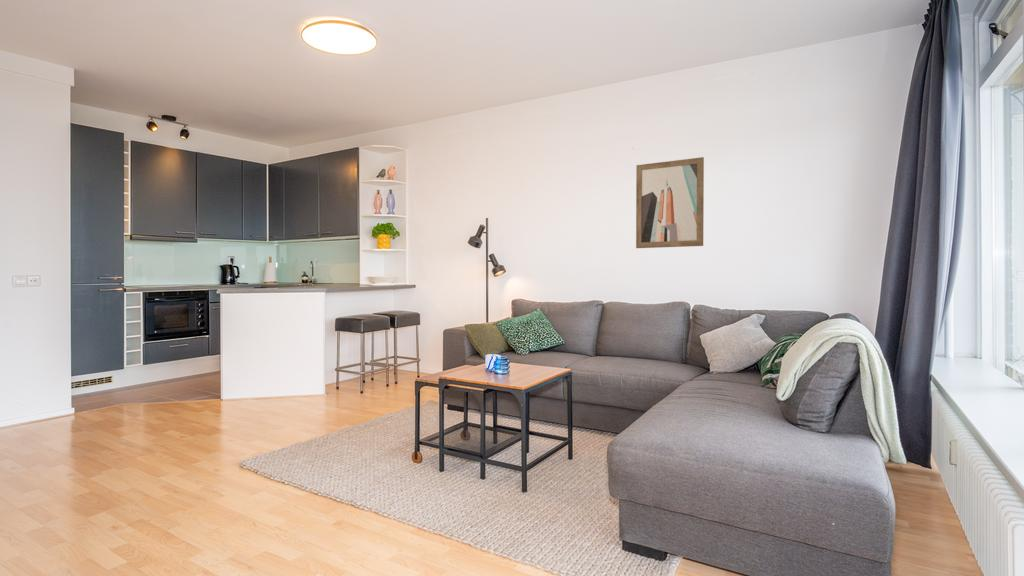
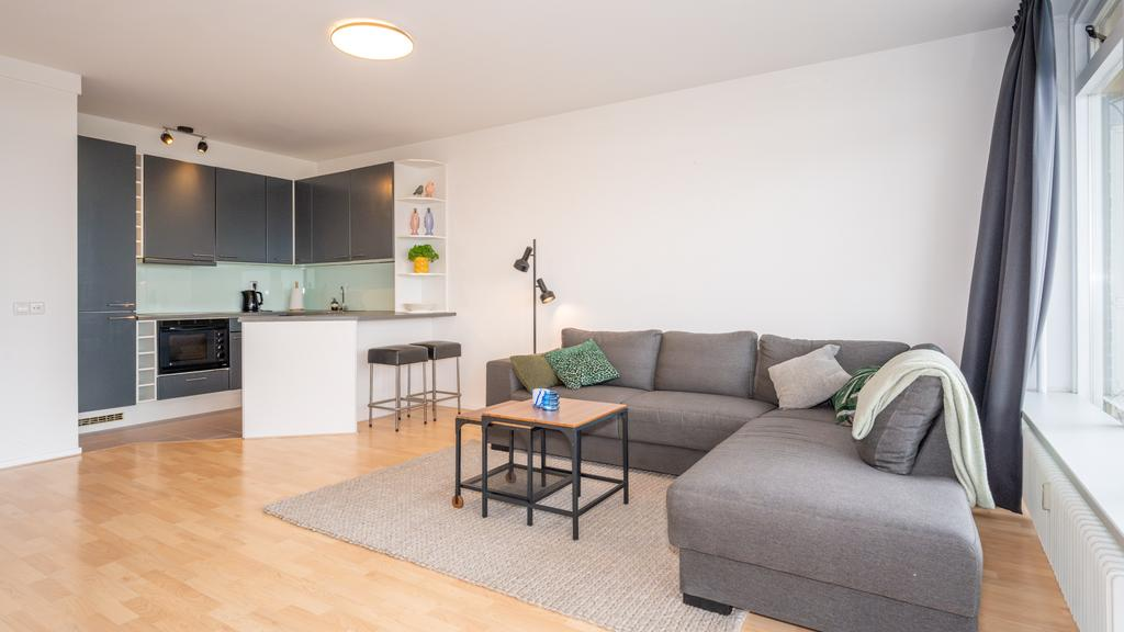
- wall art [635,156,705,249]
